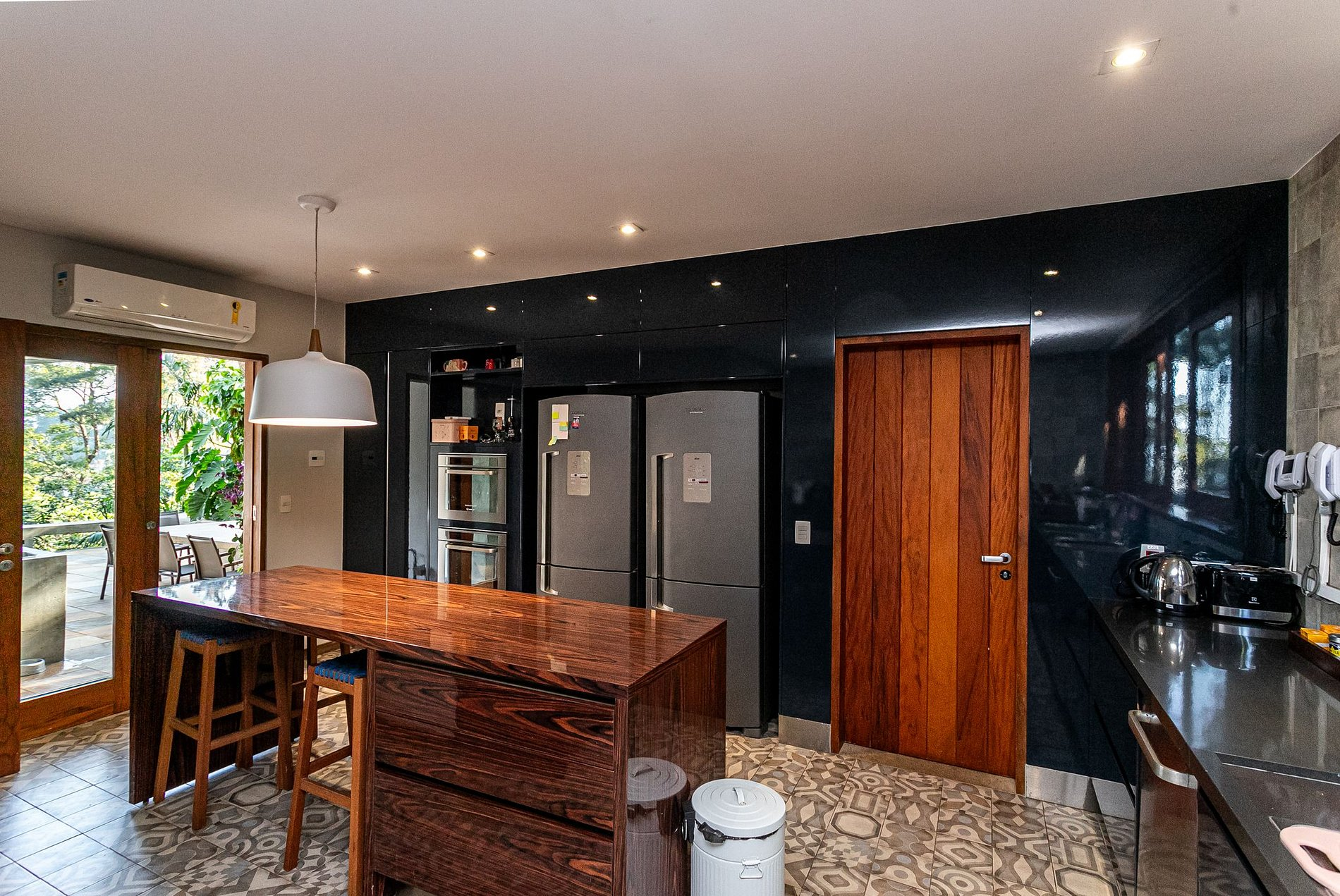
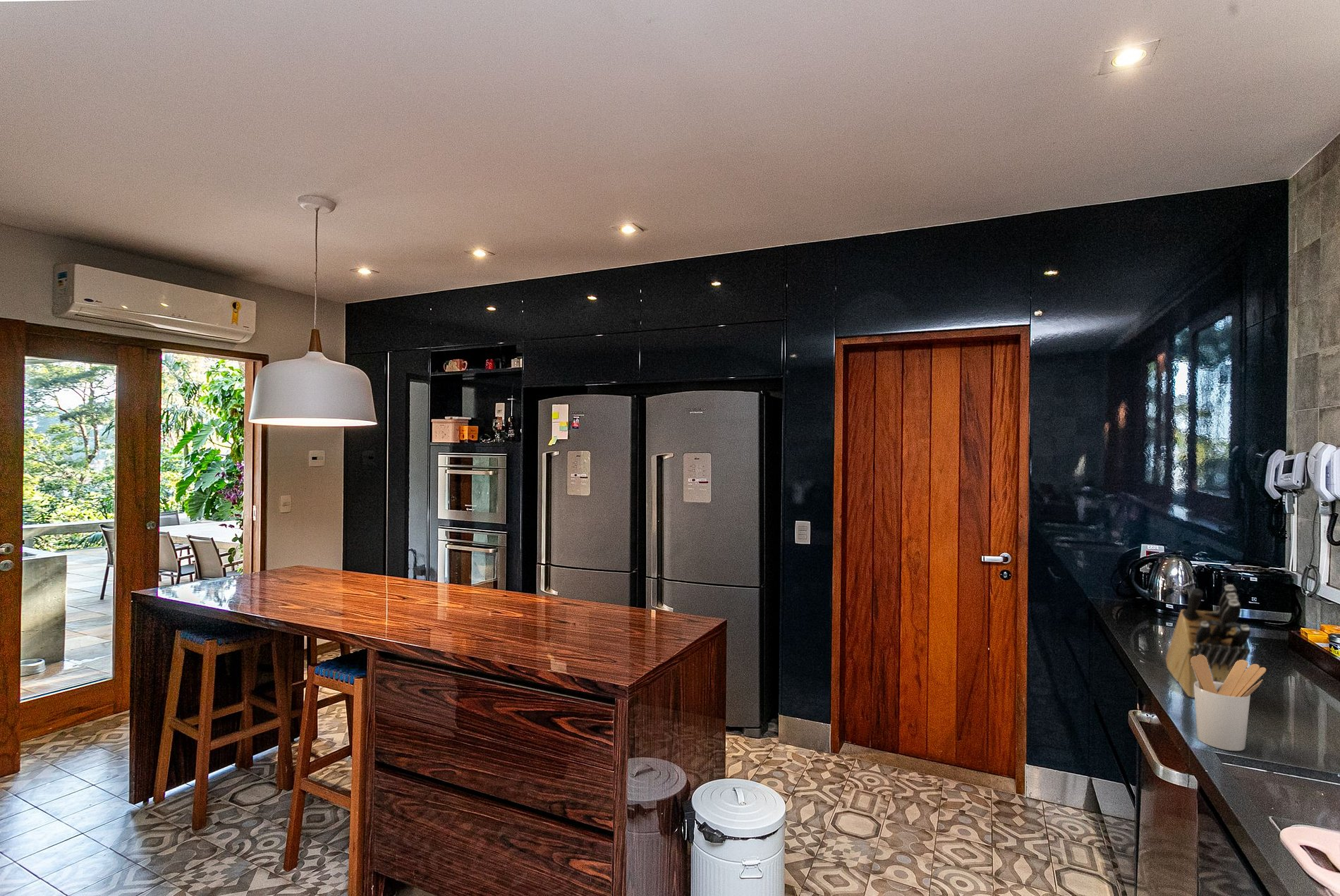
+ utensil holder [1190,654,1267,751]
+ knife block [1165,584,1251,699]
